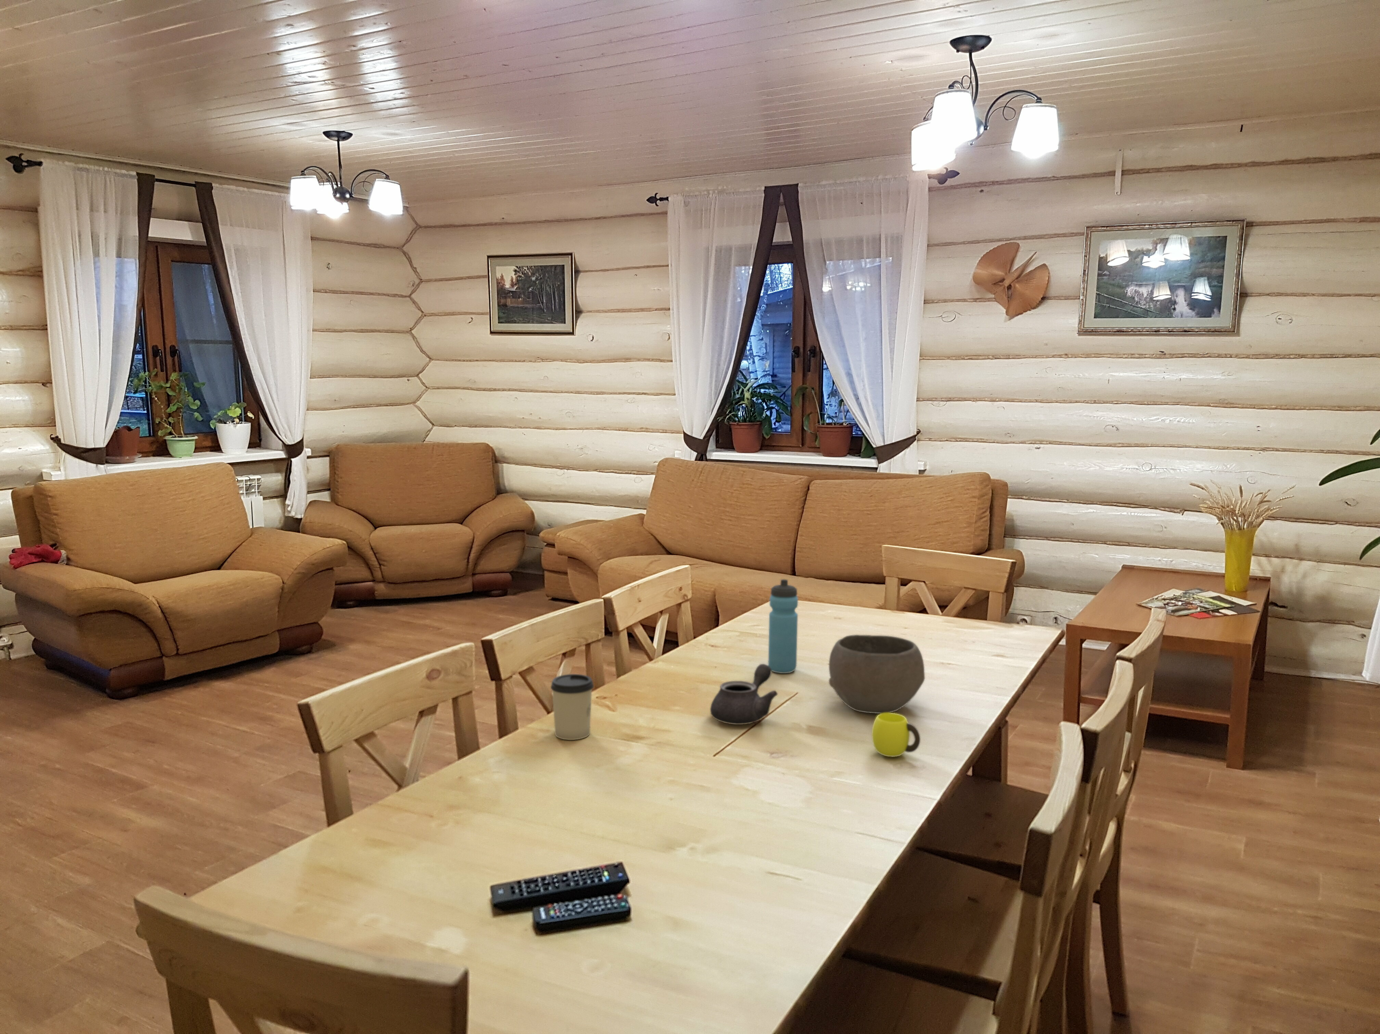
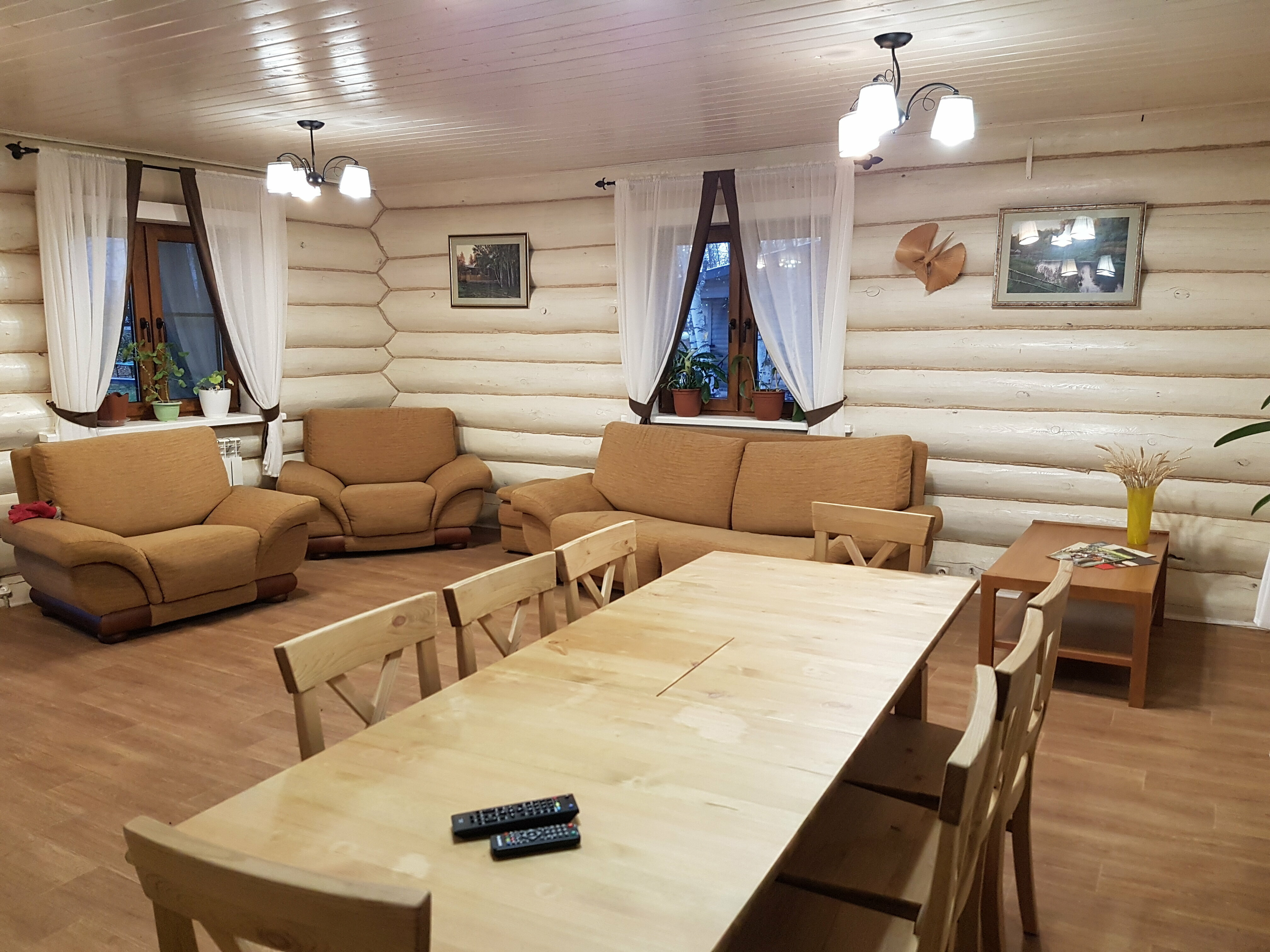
- teapot [710,664,778,724]
- cup [550,673,594,741]
- cup [871,713,920,757]
- bowl [828,634,925,714]
- water bottle [768,579,799,673]
